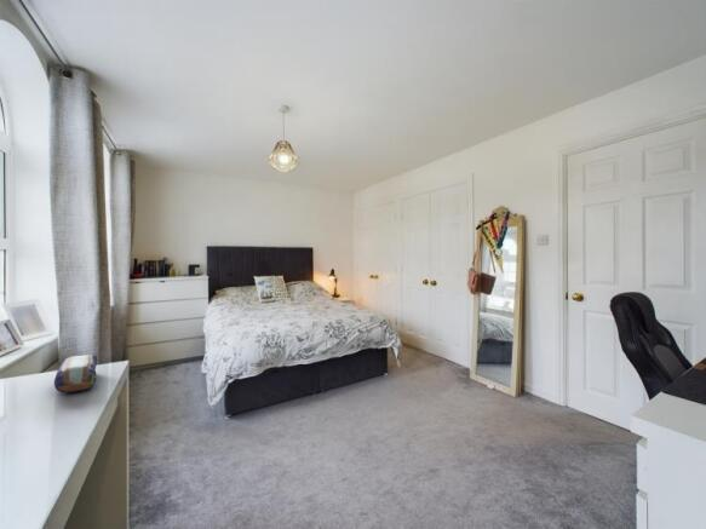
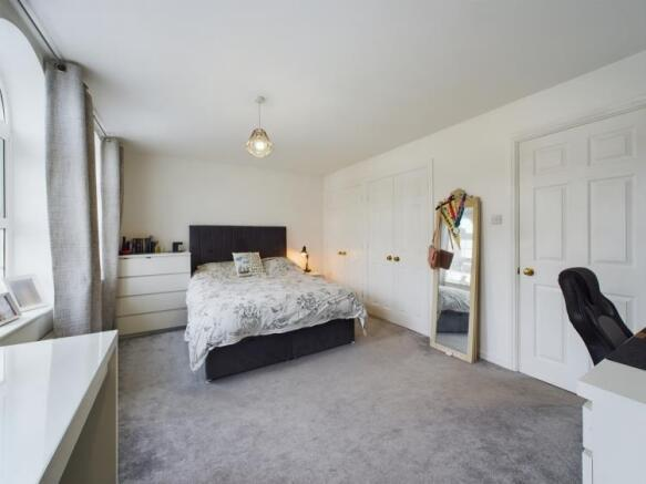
- pencil case [53,353,98,395]
